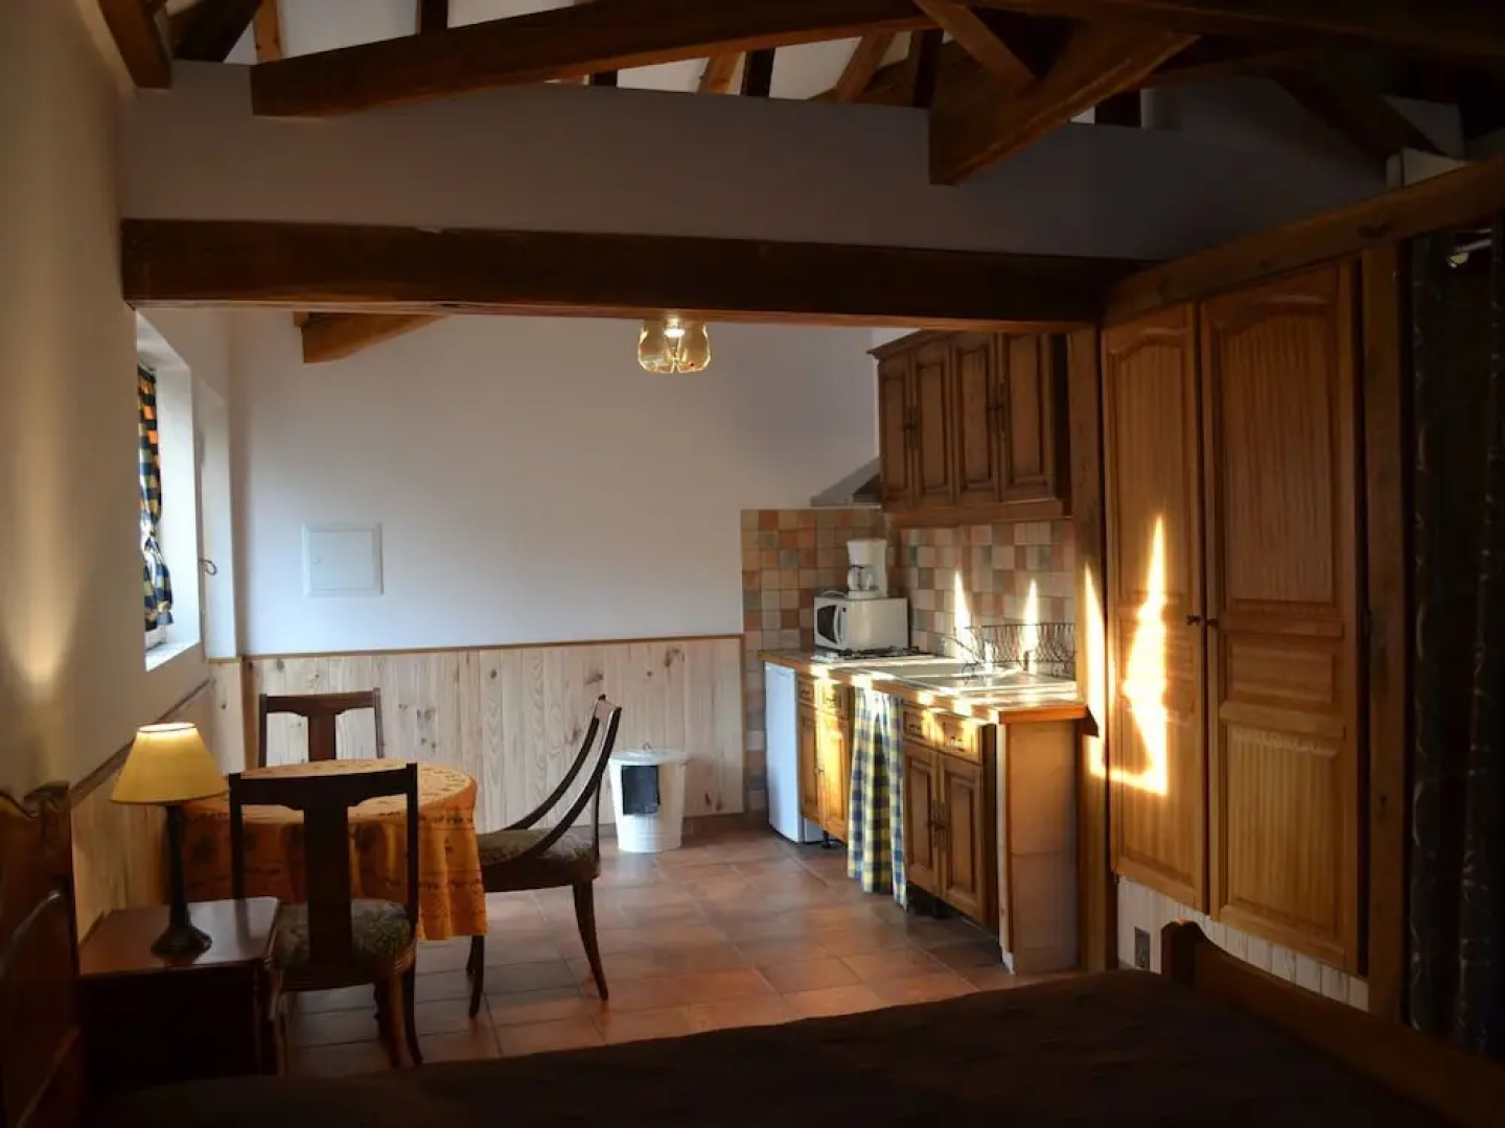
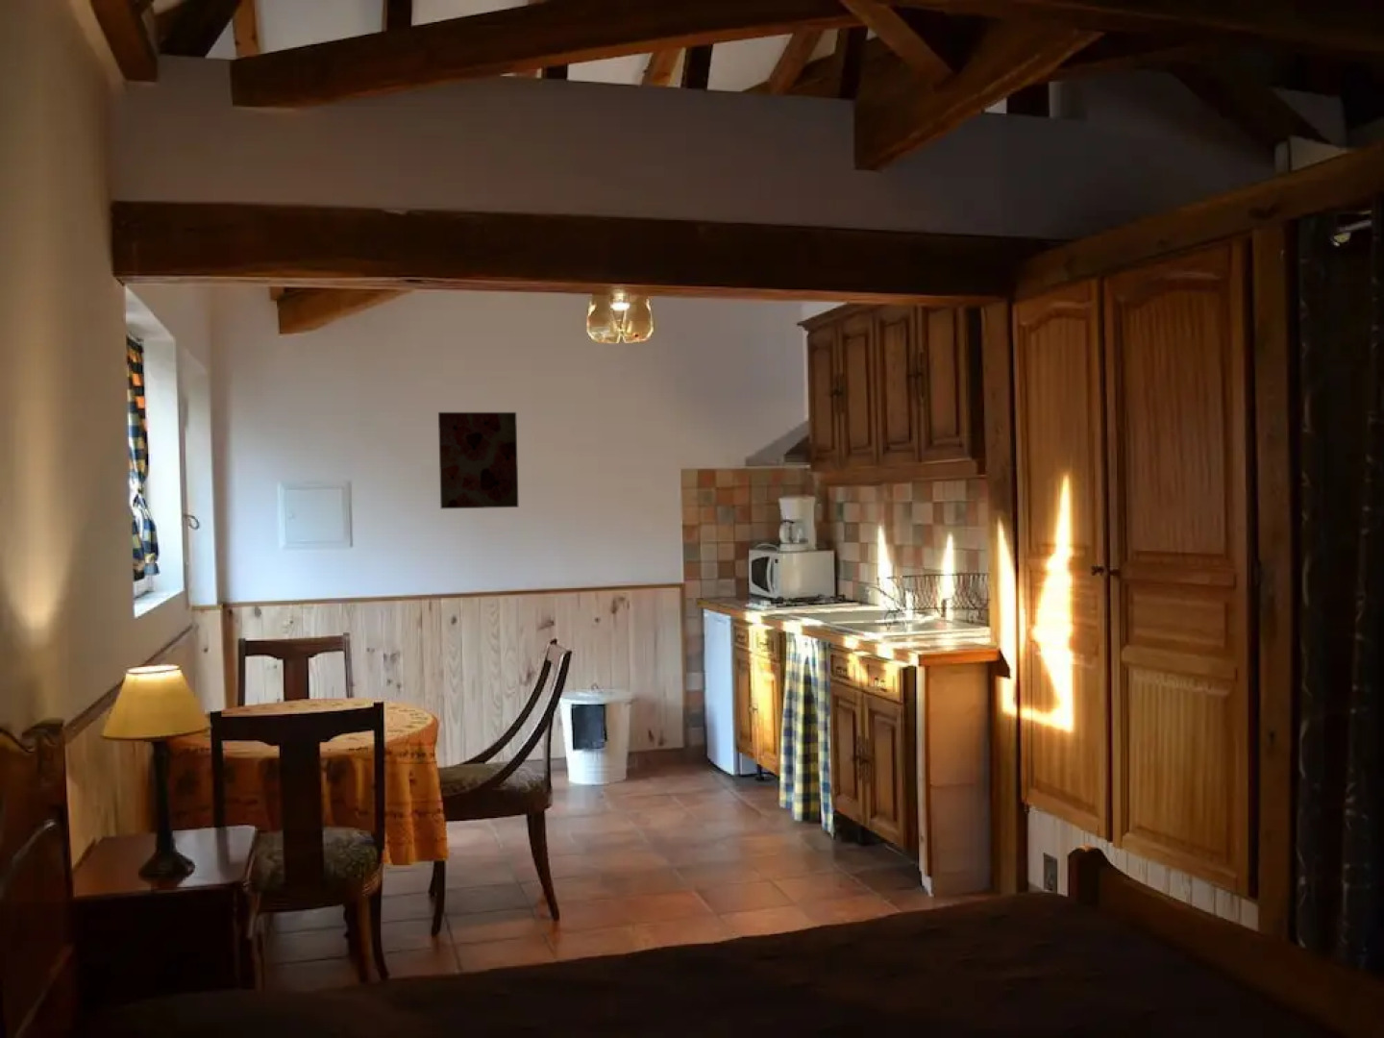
+ wall art [437,411,520,509]
